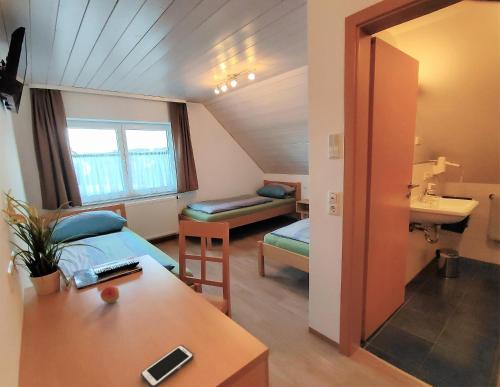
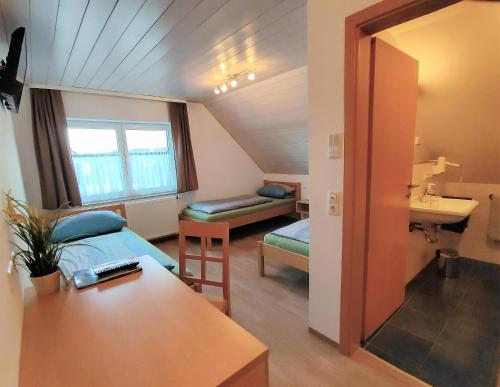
- fruit [99,285,120,304]
- cell phone [140,344,194,387]
